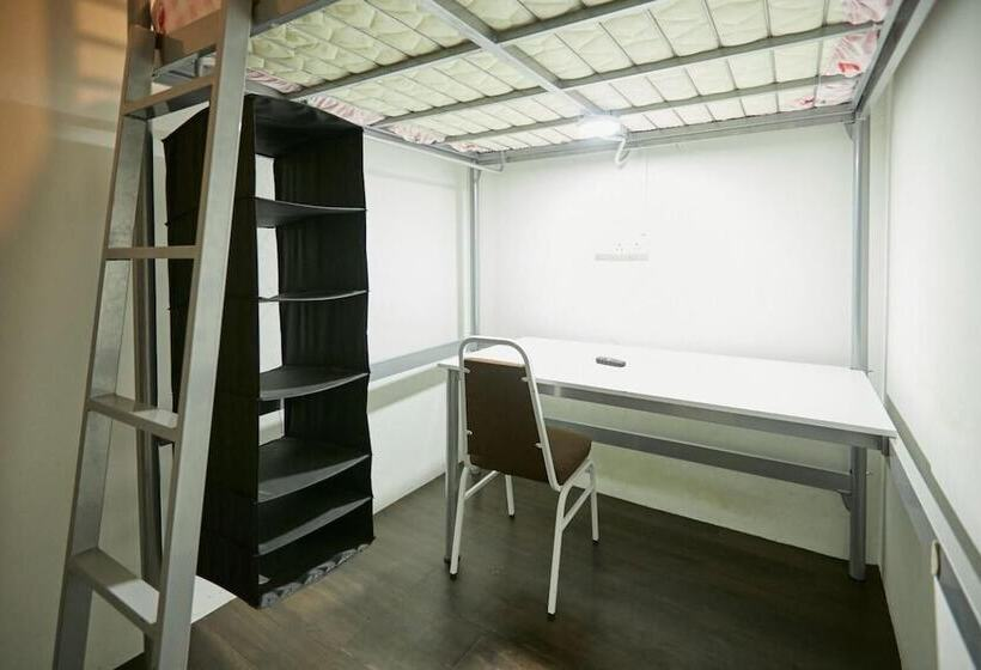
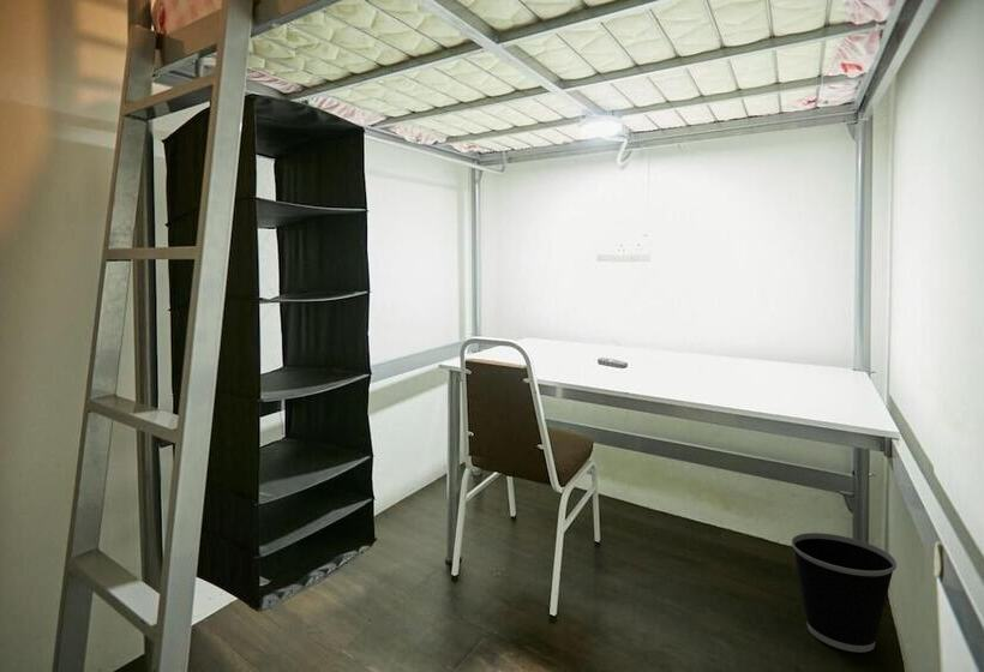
+ wastebasket [791,532,898,653]
